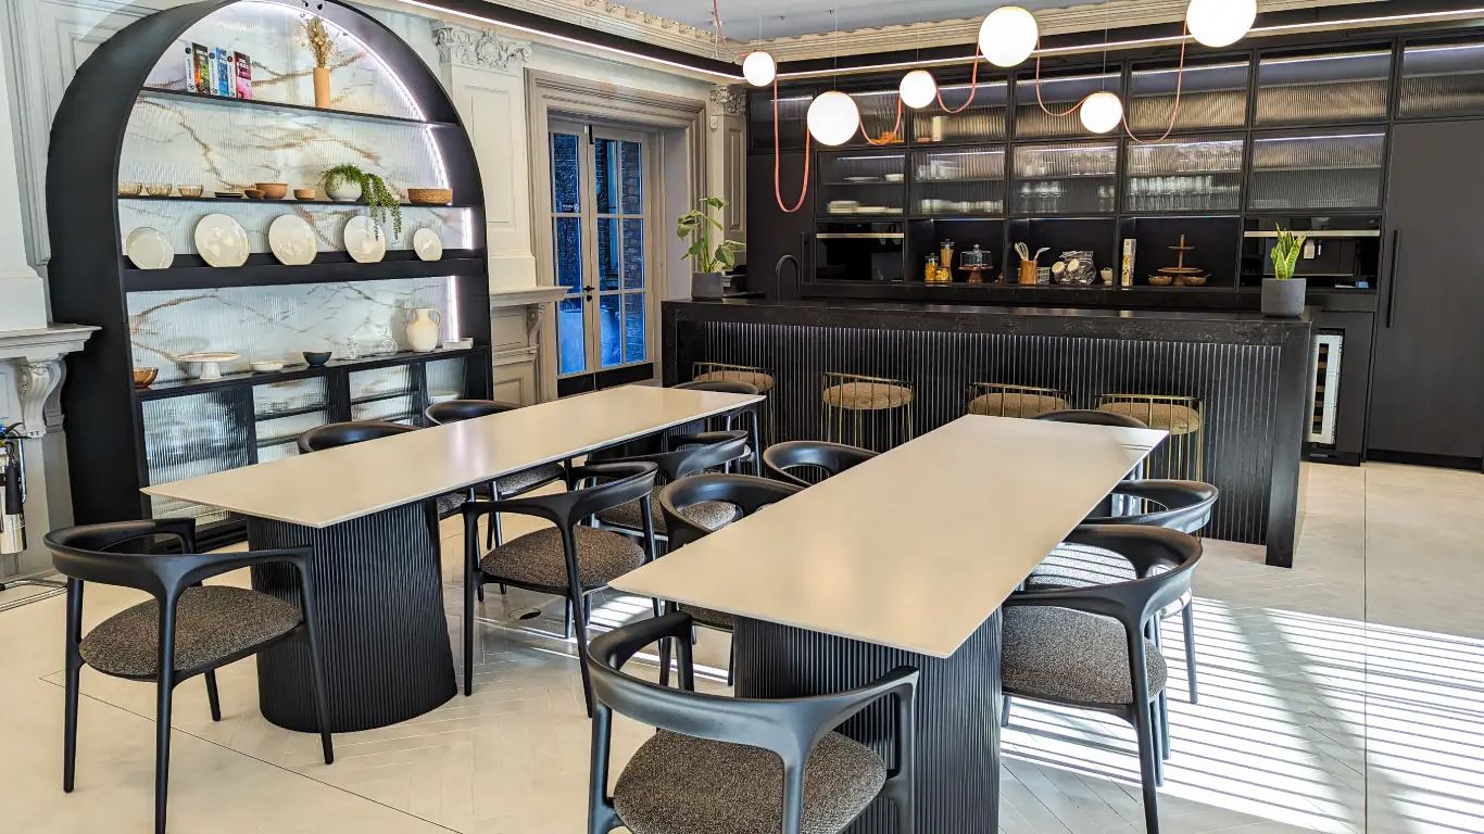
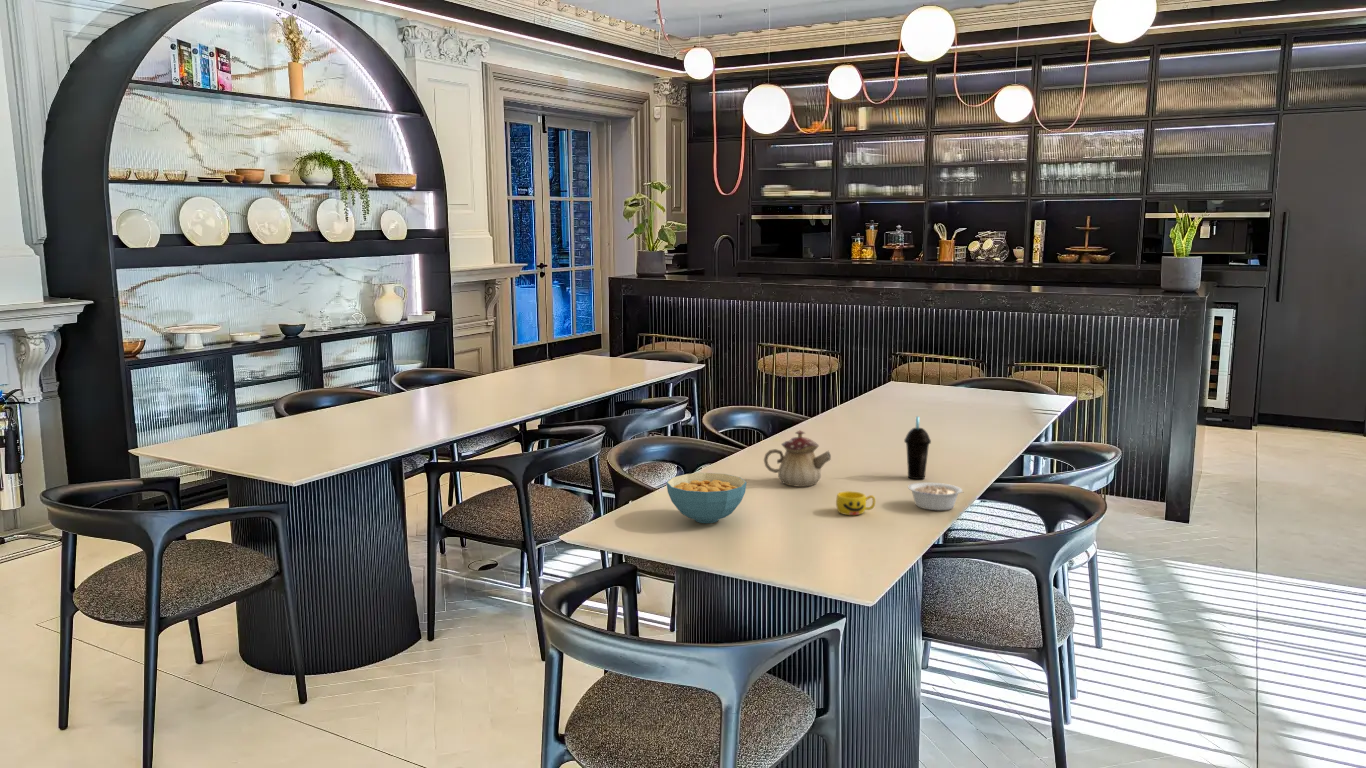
+ cup [835,490,876,516]
+ cereal bowl [665,472,748,524]
+ legume [907,481,964,511]
+ teapot [763,429,832,488]
+ cup [903,415,932,480]
